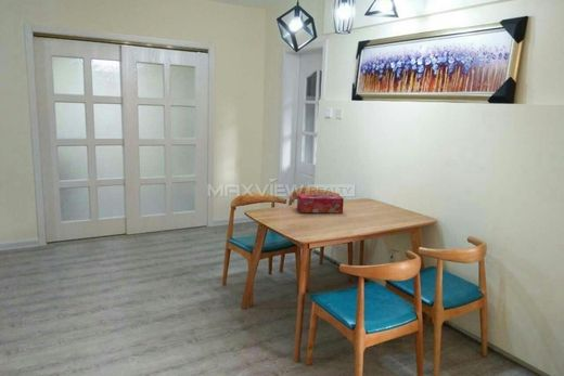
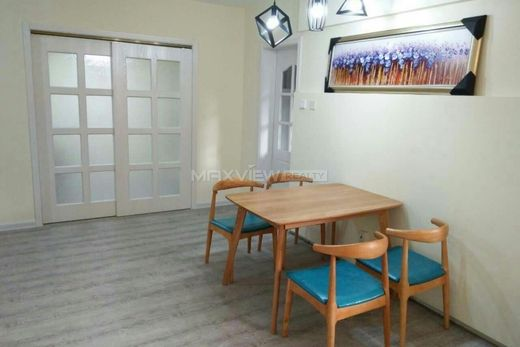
- tissue box [296,193,345,215]
